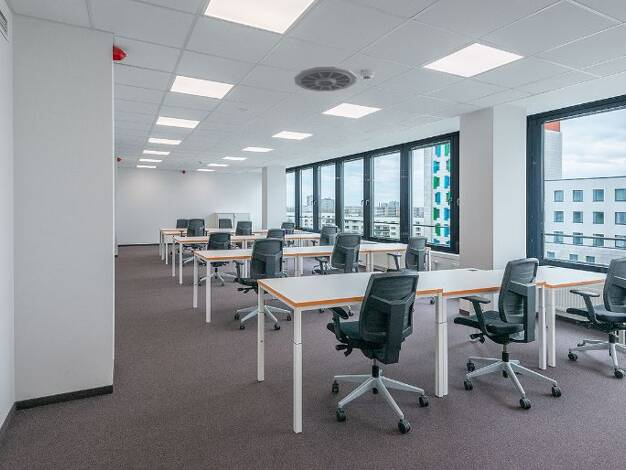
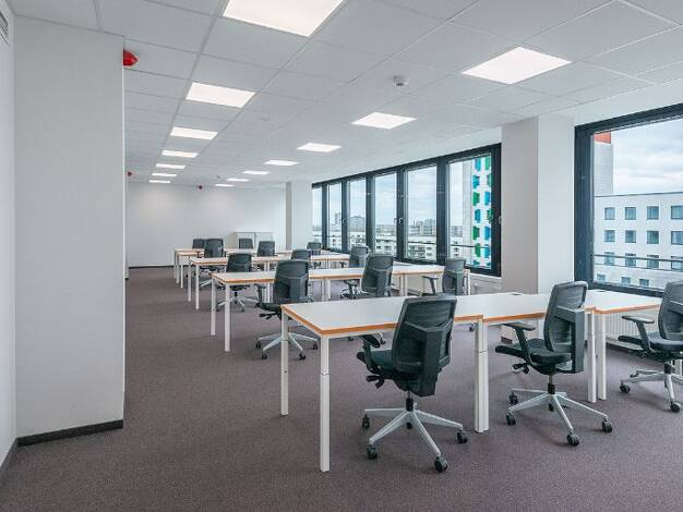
- ceiling vent [293,66,358,92]
